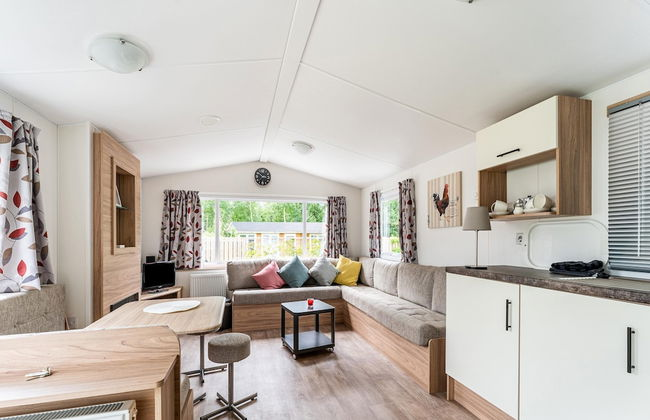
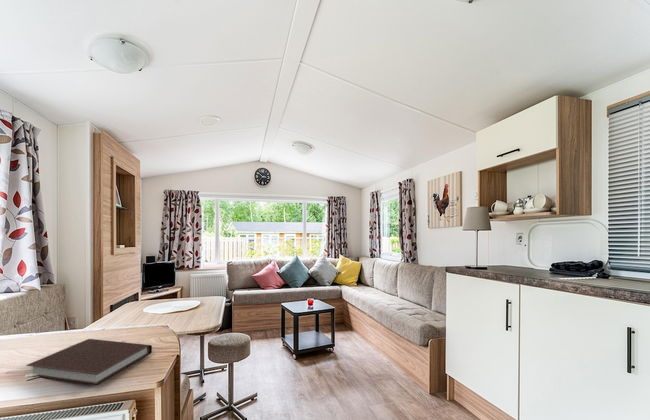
+ notebook [25,338,153,386]
